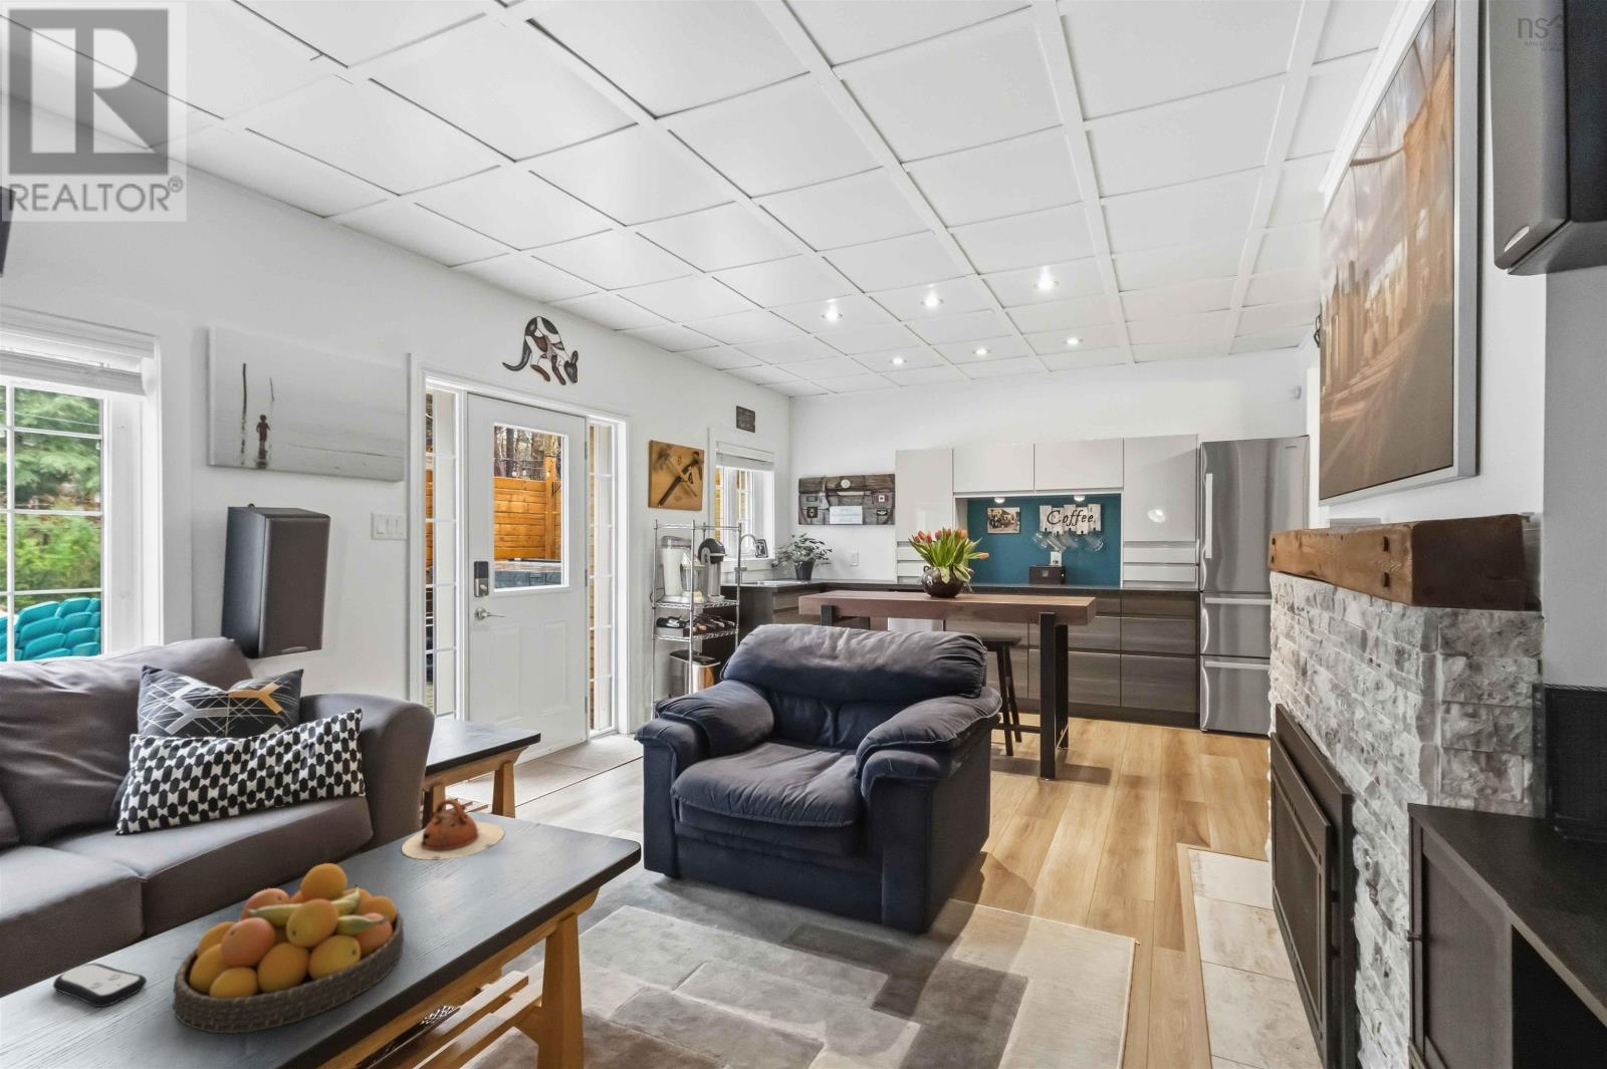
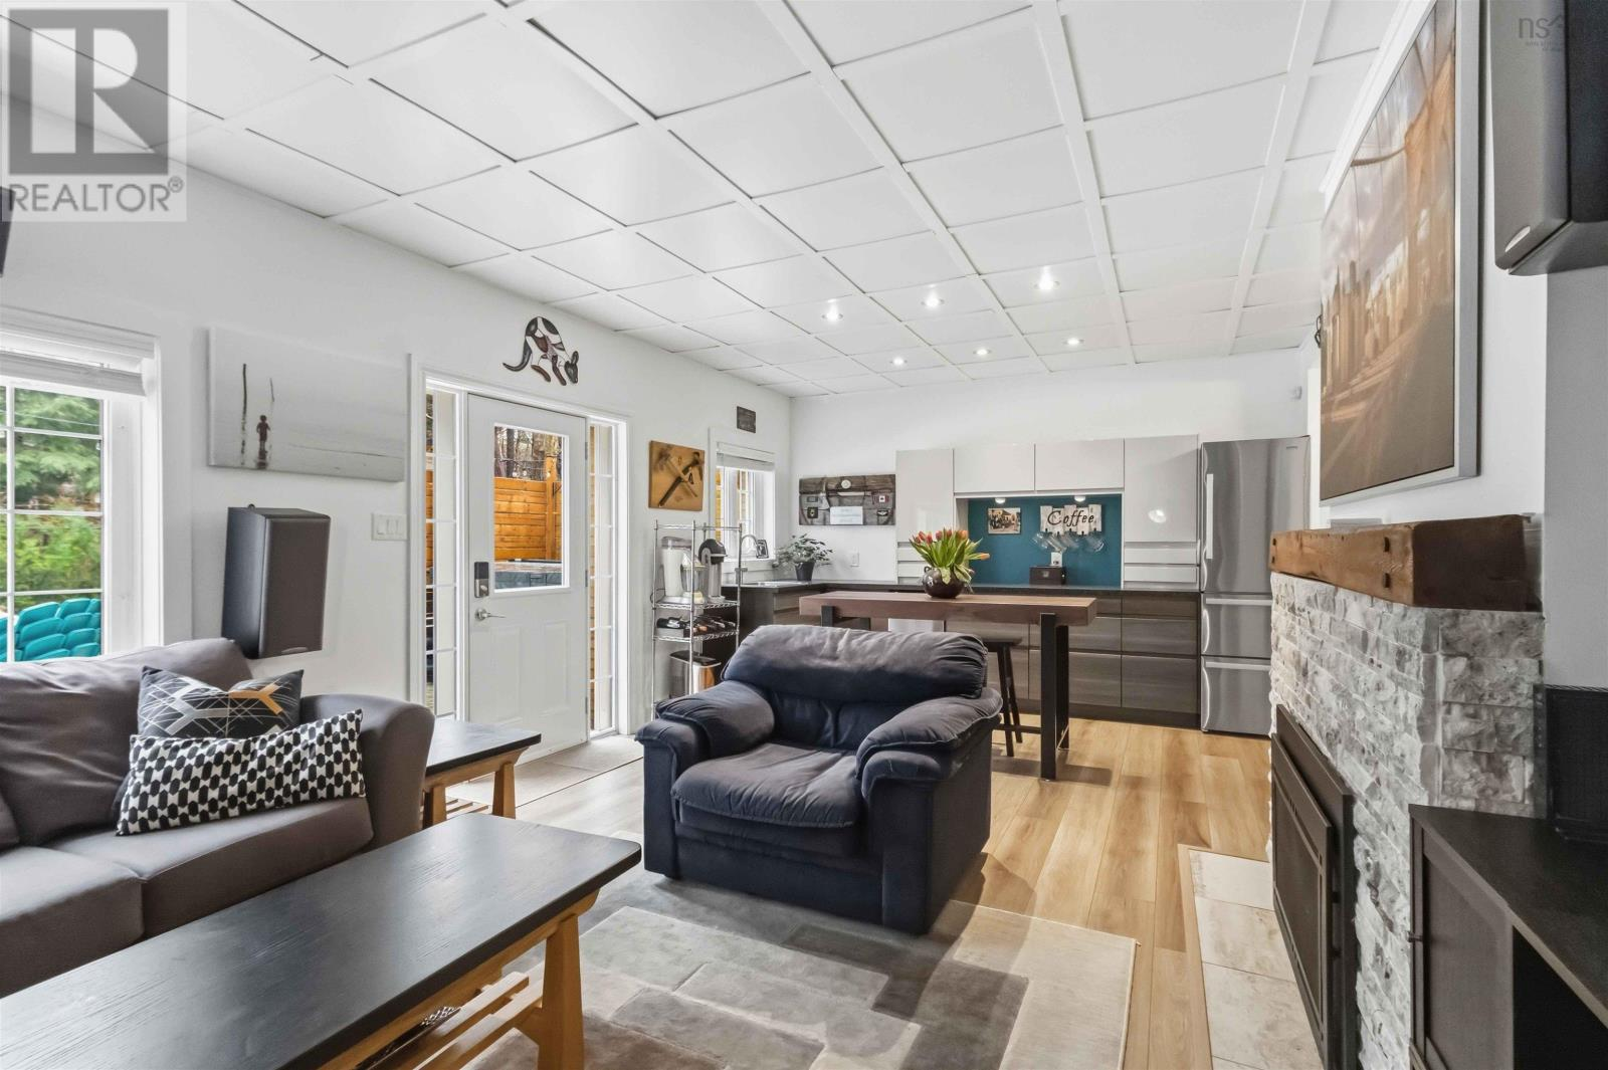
- fruit bowl [172,863,405,1034]
- teapot [401,797,505,861]
- remote control [53,963,148,1008]
